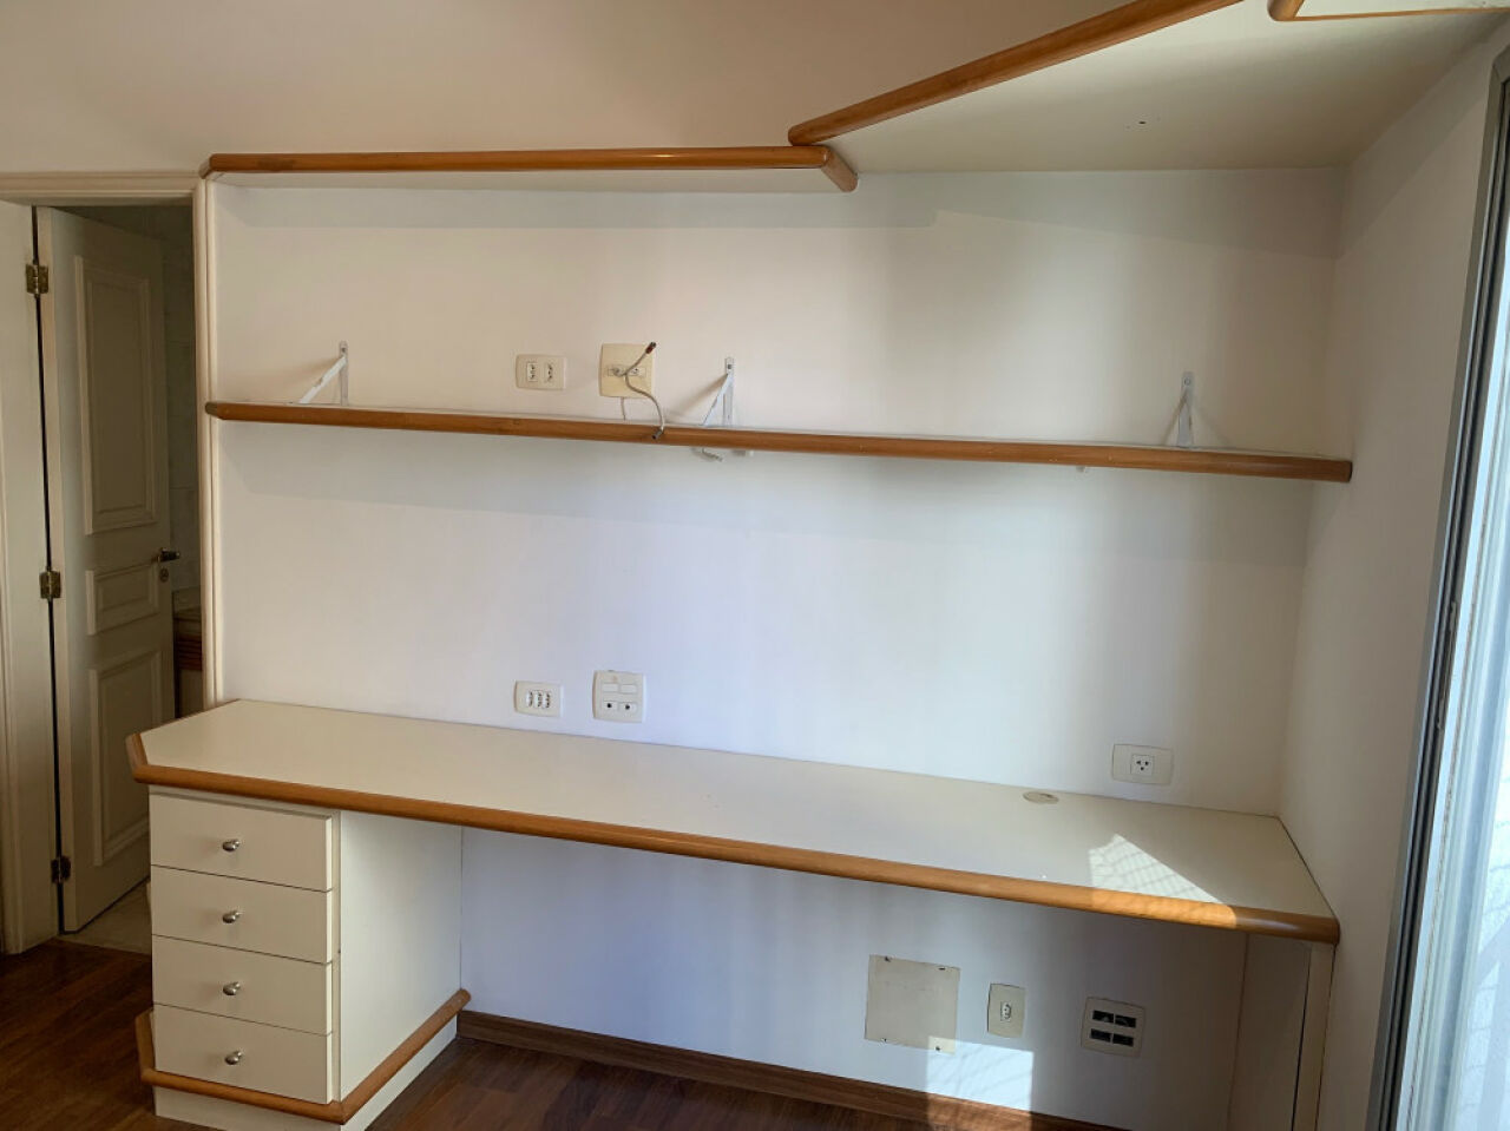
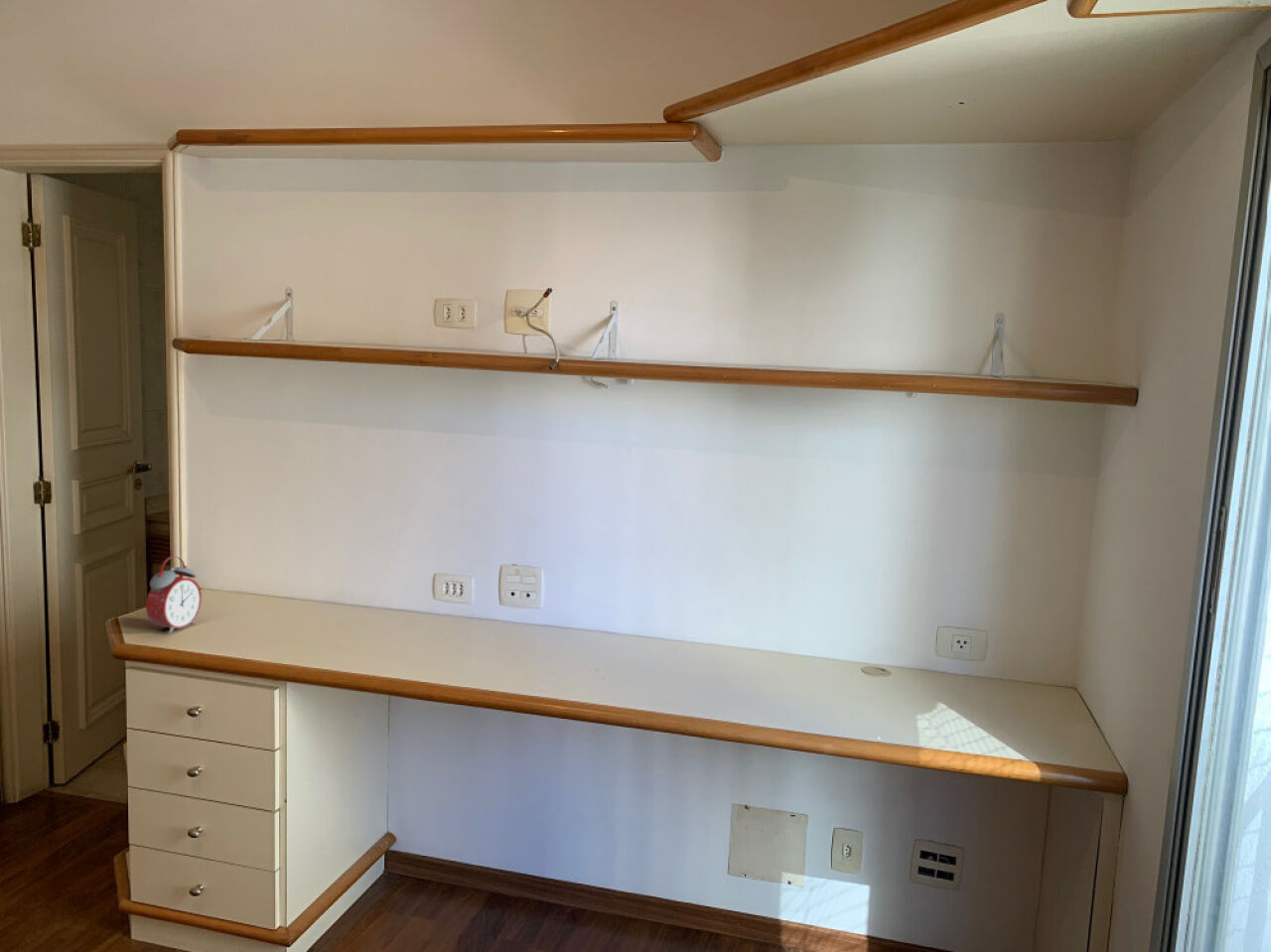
+ alarm clock [145,555,203,633]
